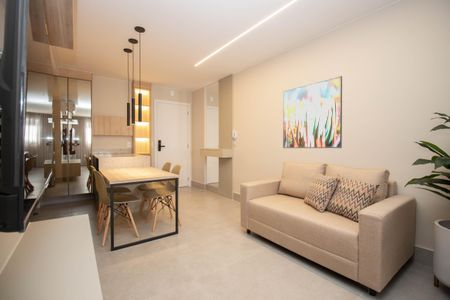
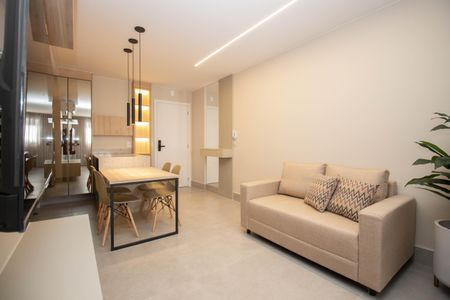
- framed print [282,75,343,149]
